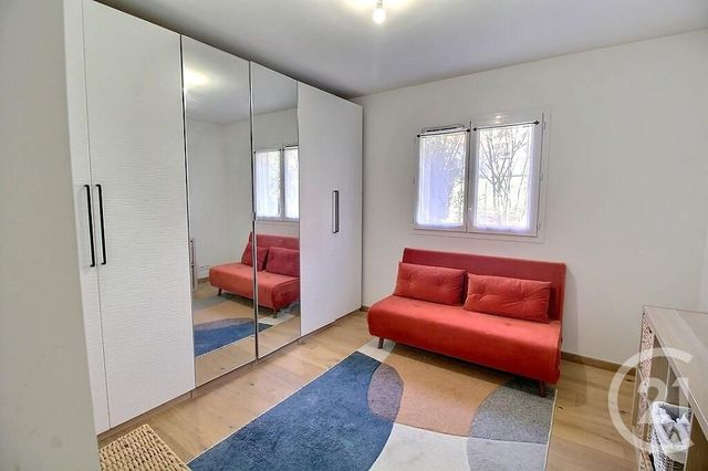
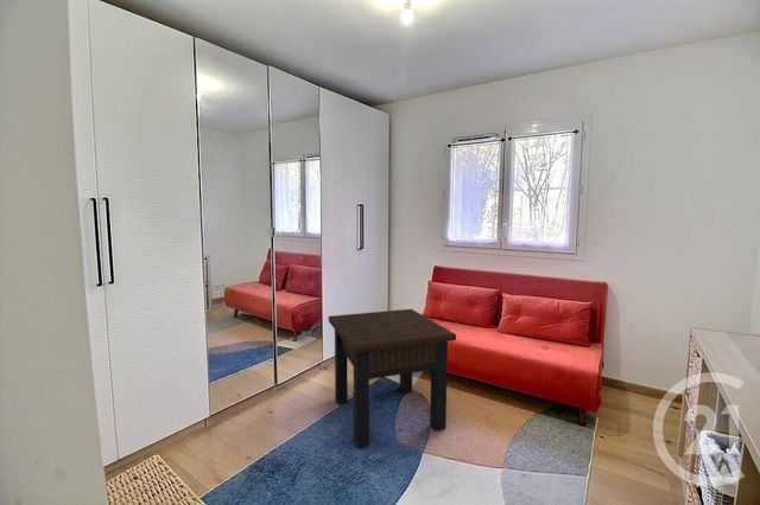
+ side table [328,308,457,448]
